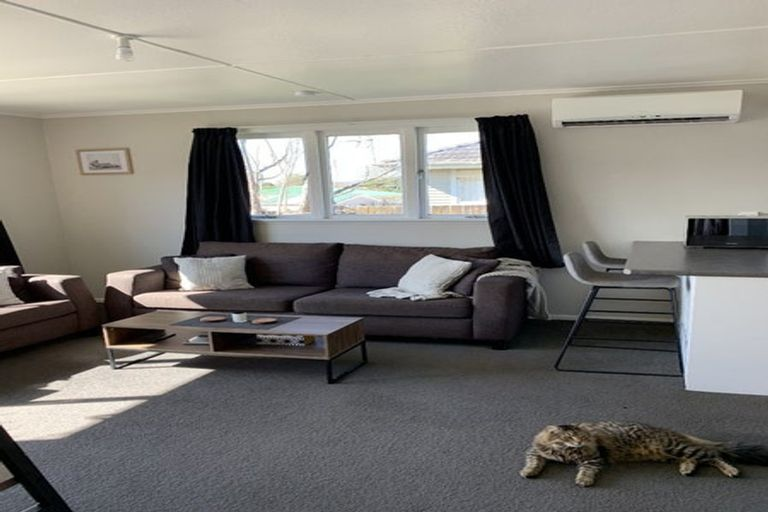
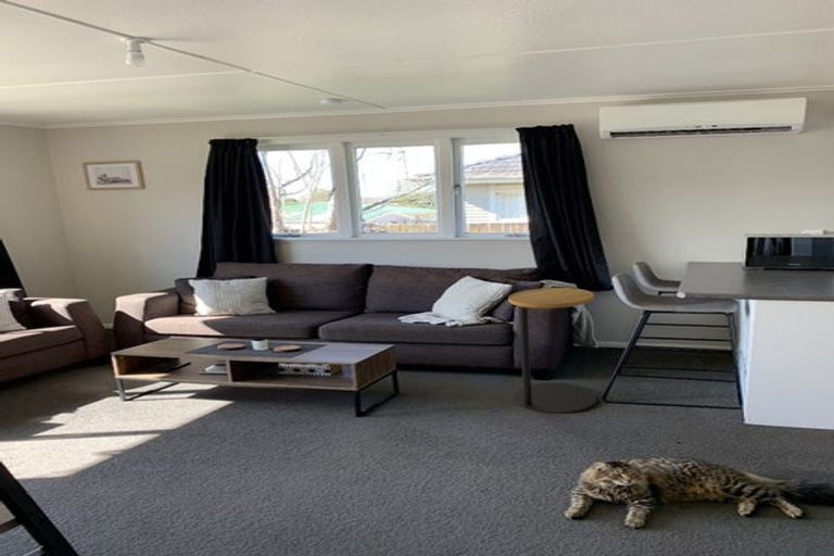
+ side table [507,287,597,415]
